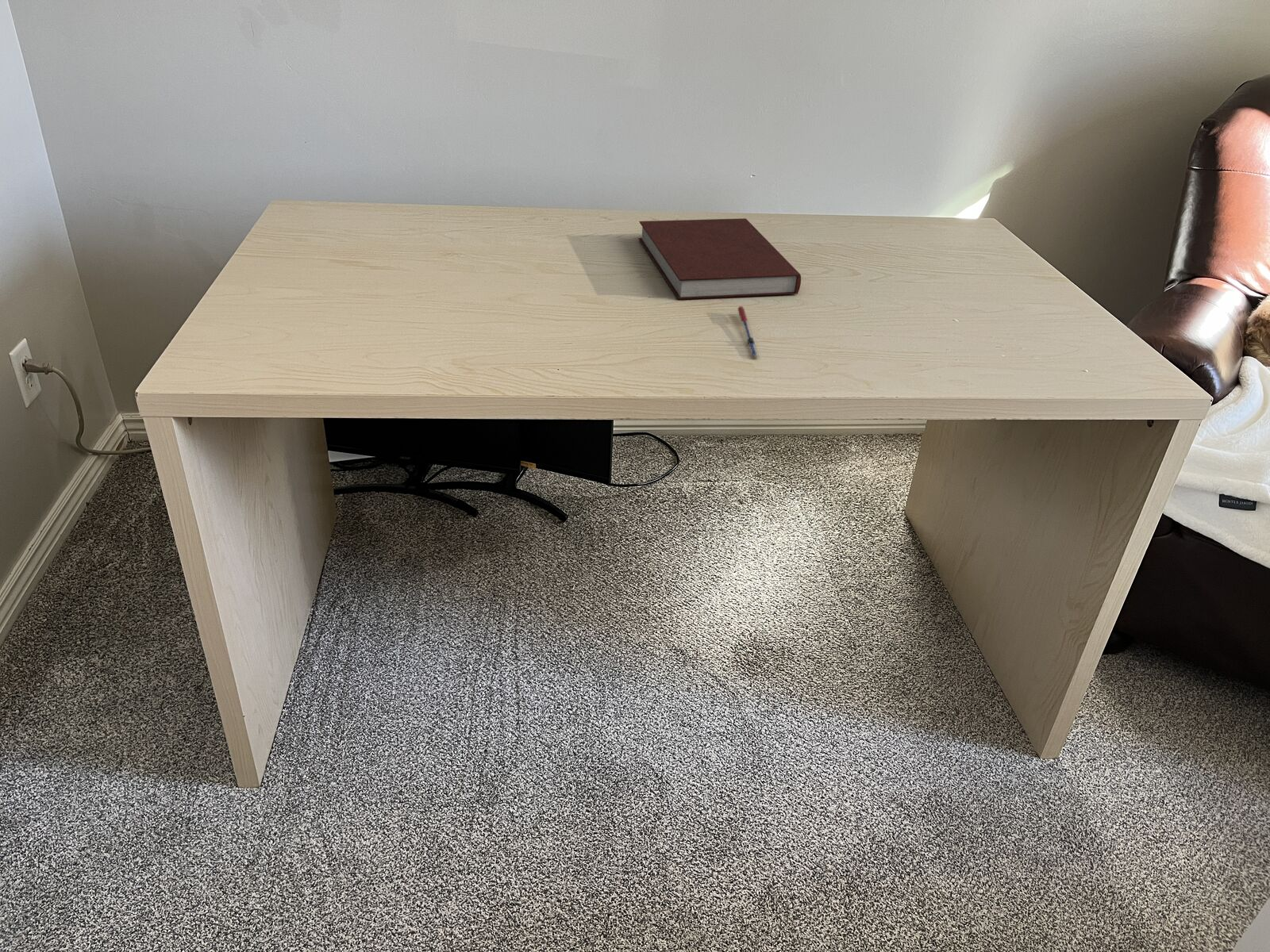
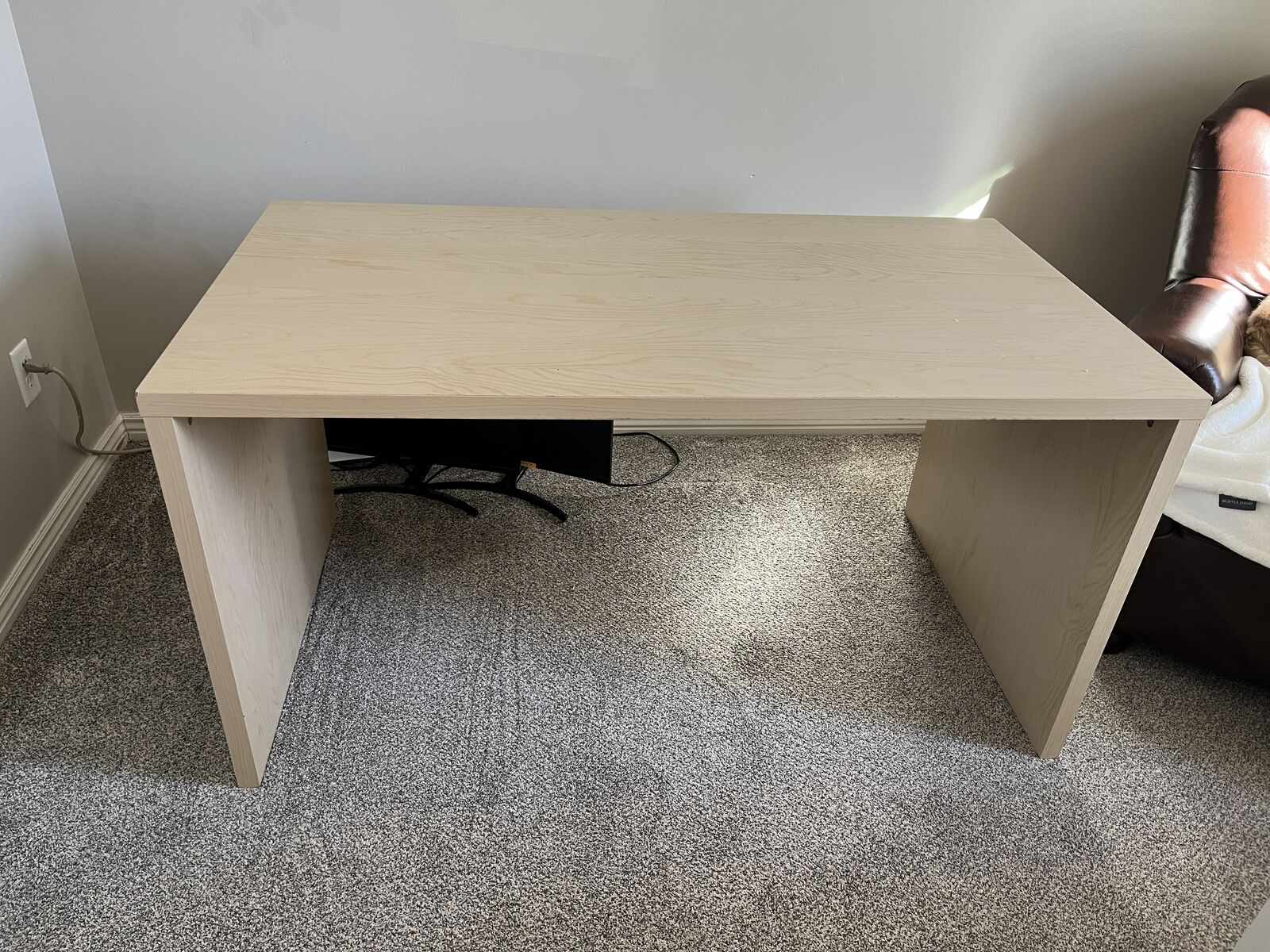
- notebook [637,217,802,301]
- pen [737,305,760,359]
